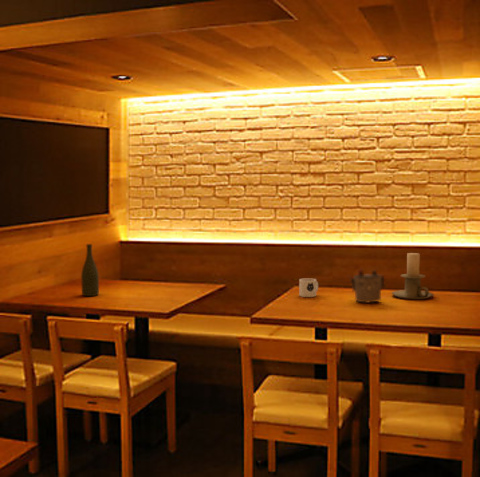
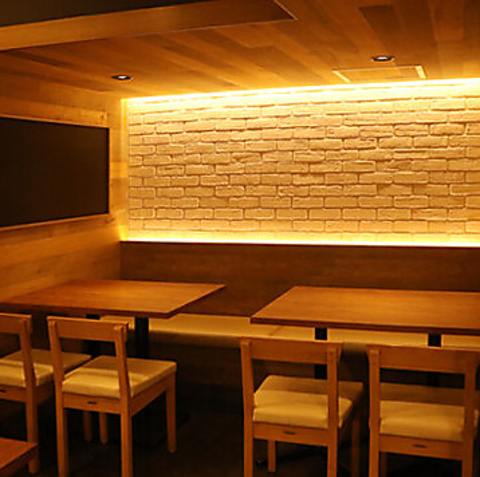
- candle holder [391,252,435,300]
- mug [298,277,319,298]
- bottle [80,243,100,297]
- teapot [348,268,386,304]
